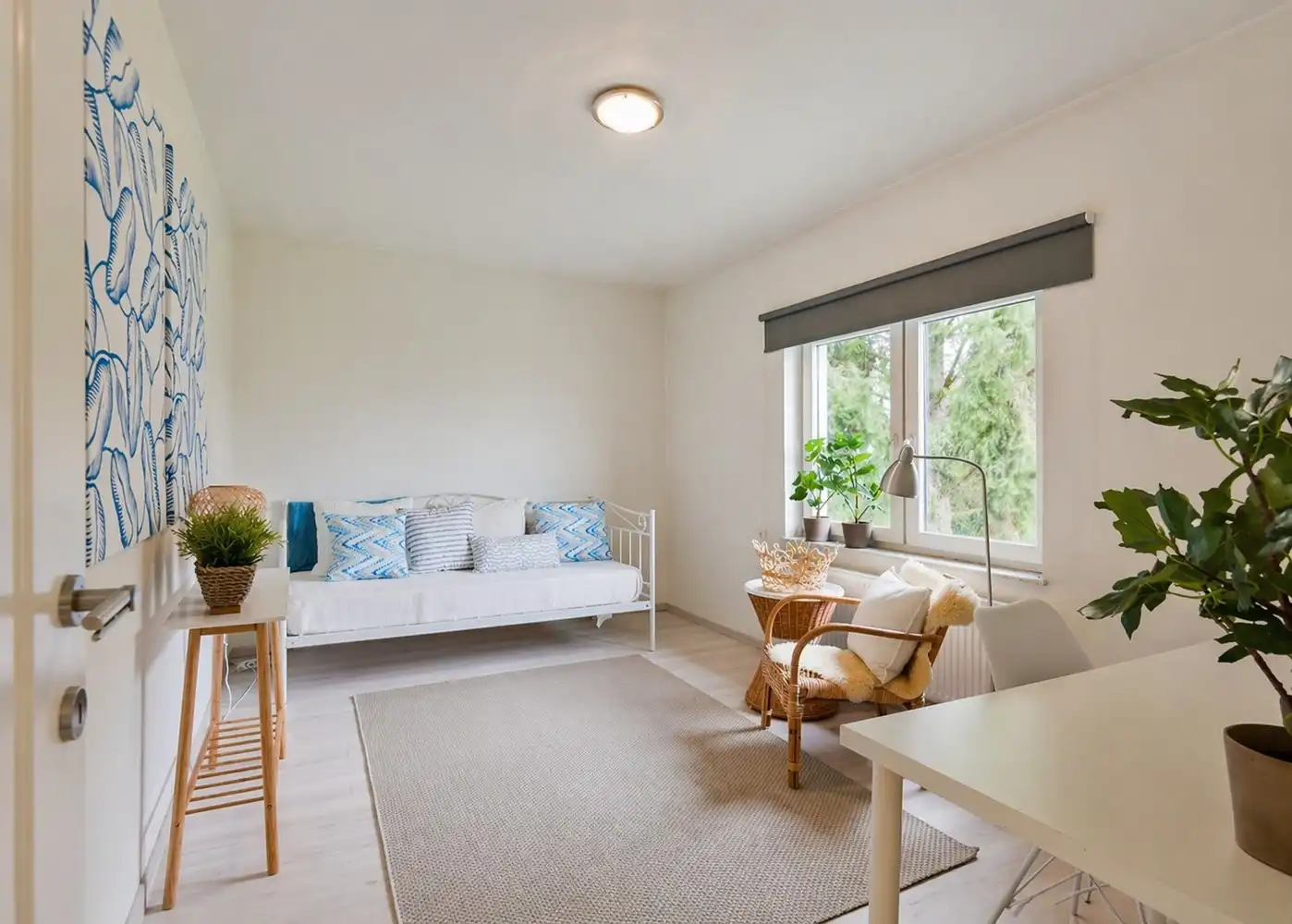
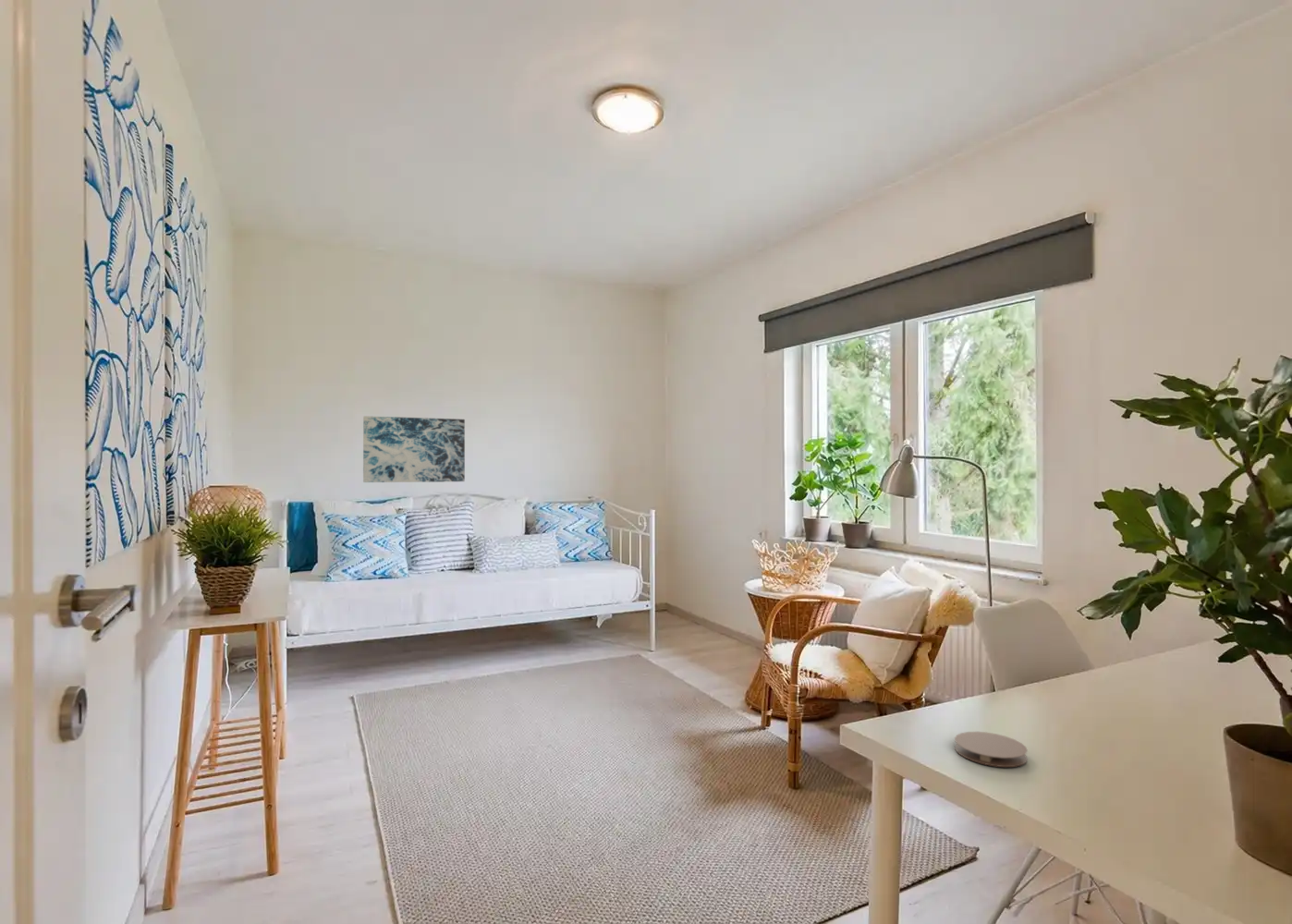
+ wall art [362,415,466,483]
+ coaster [954,731,1029,768]
